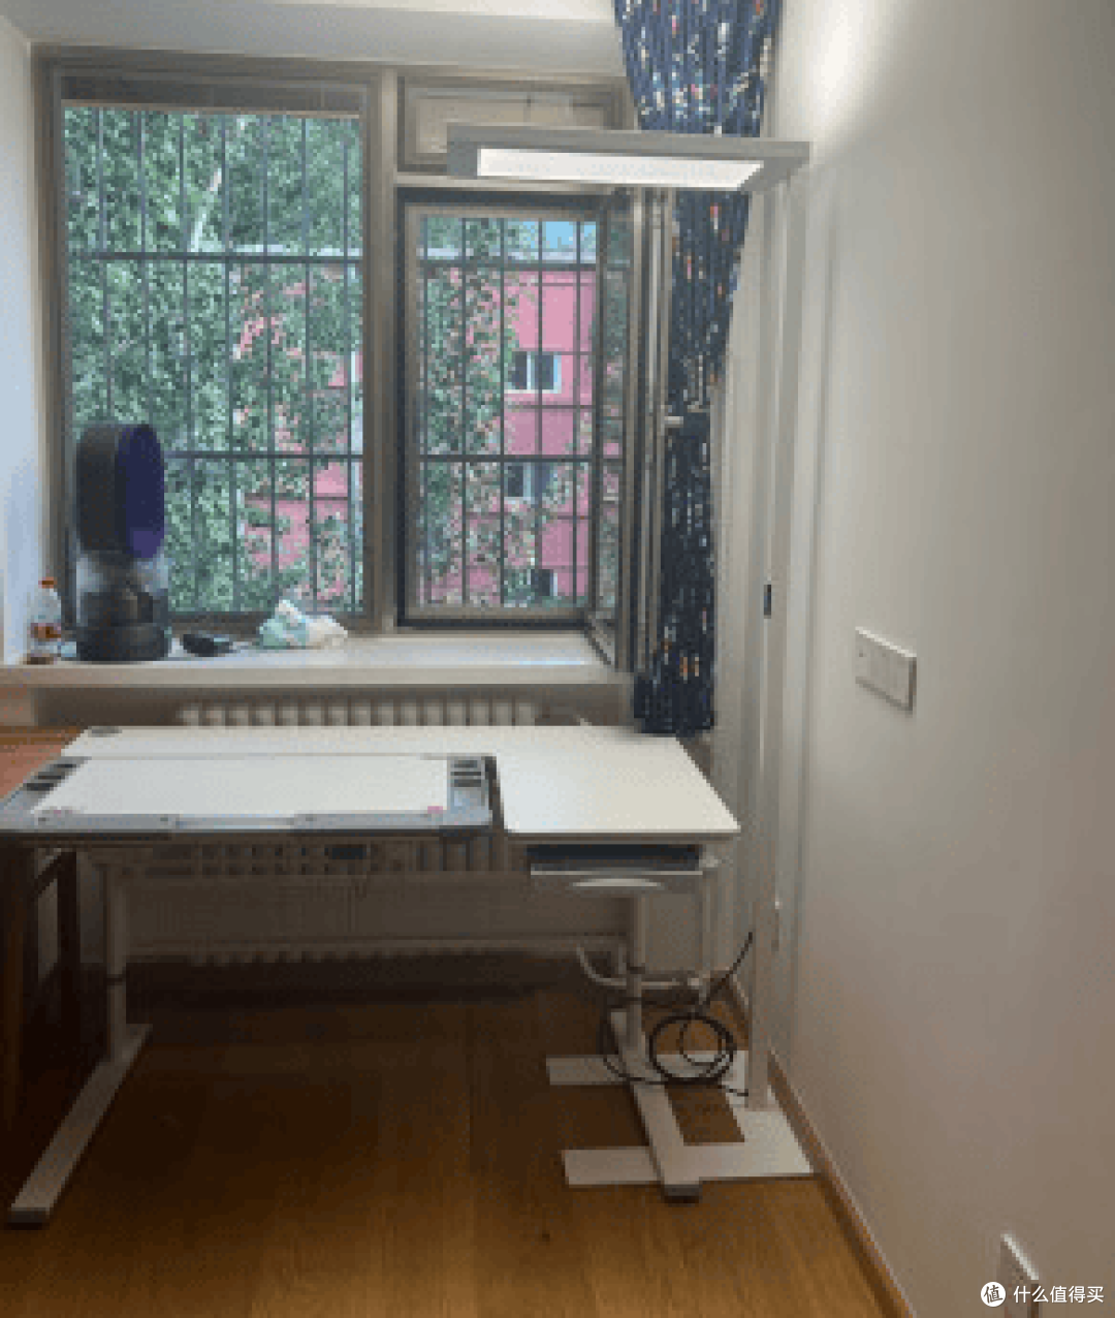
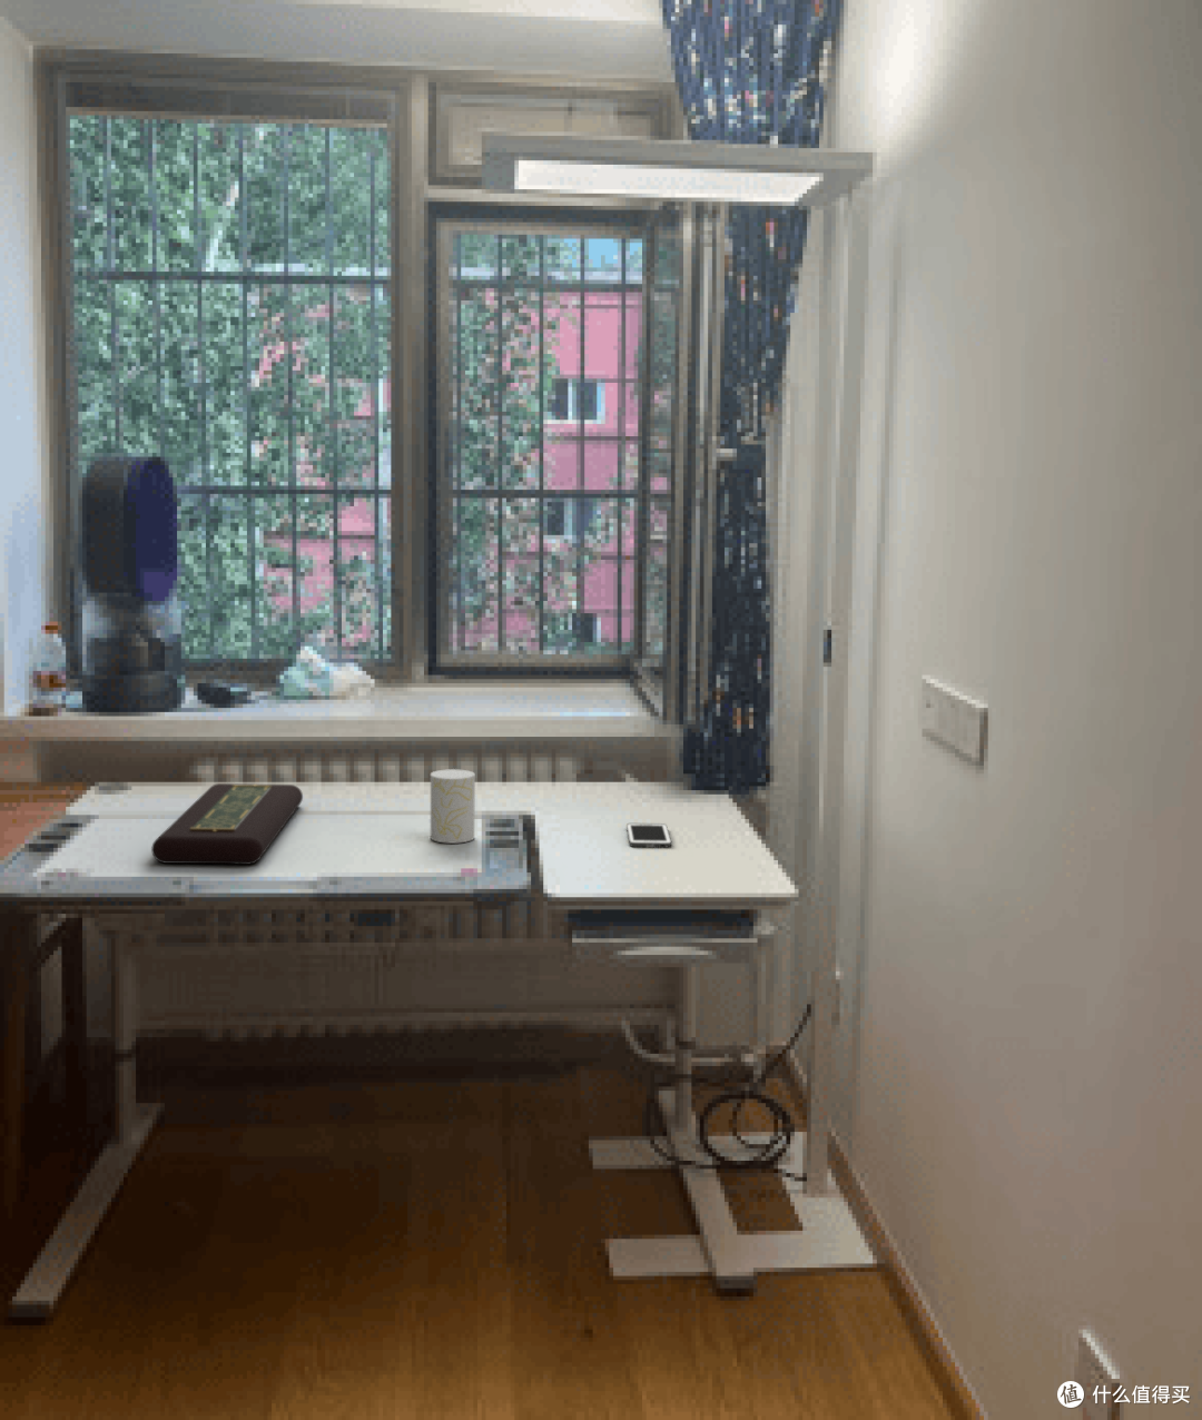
+ keyboard [150,782,304,866]
+ cell phone [626,823,673,849]
+ cup [429,768,476,844]
